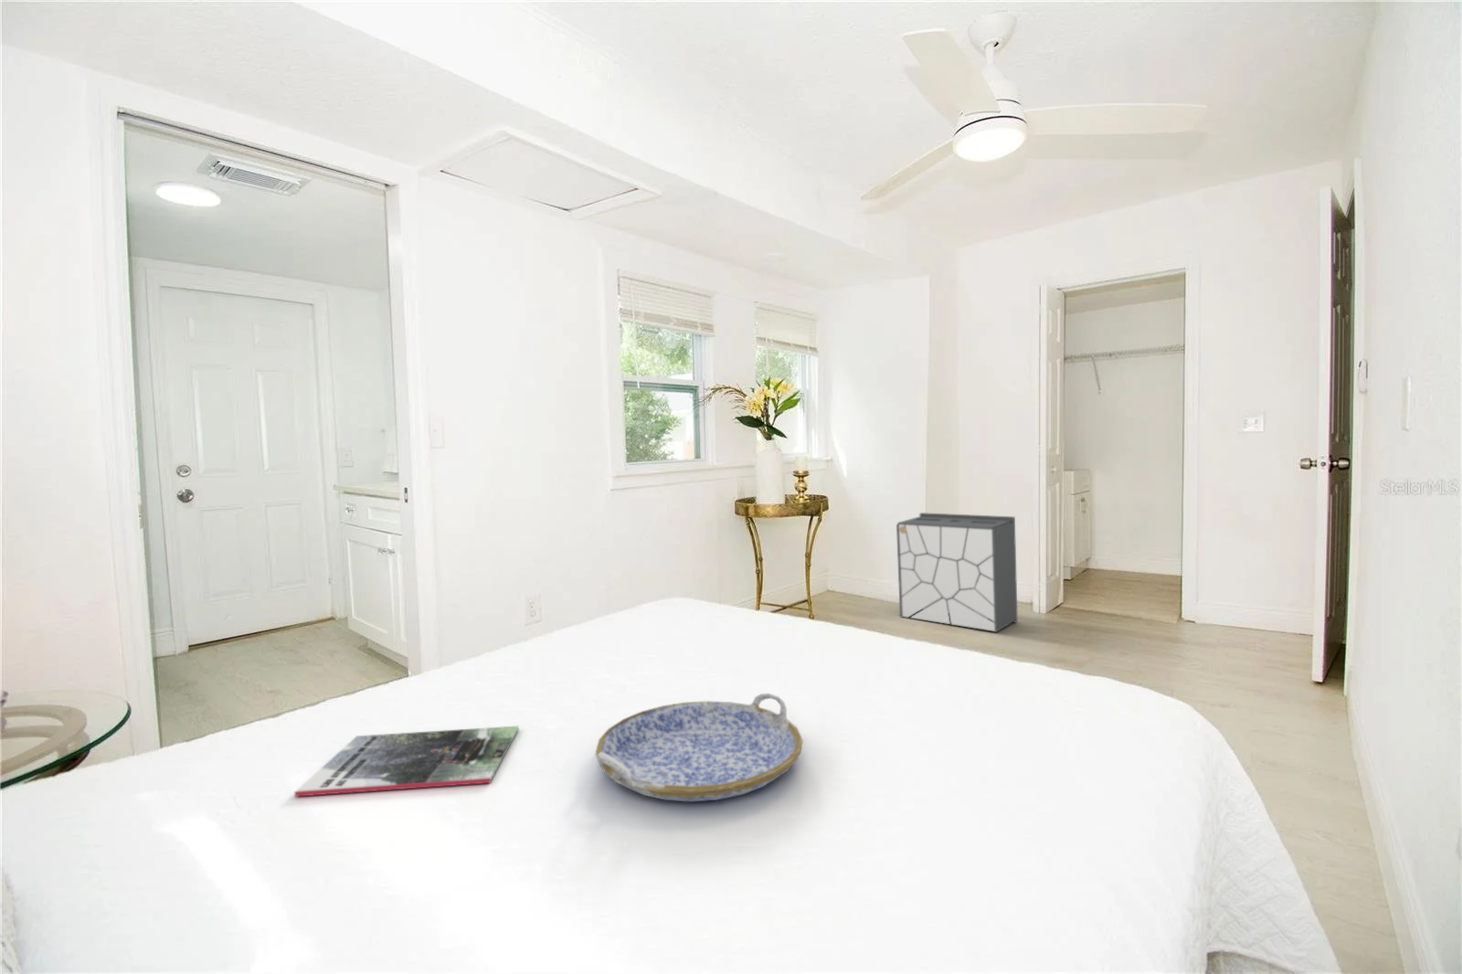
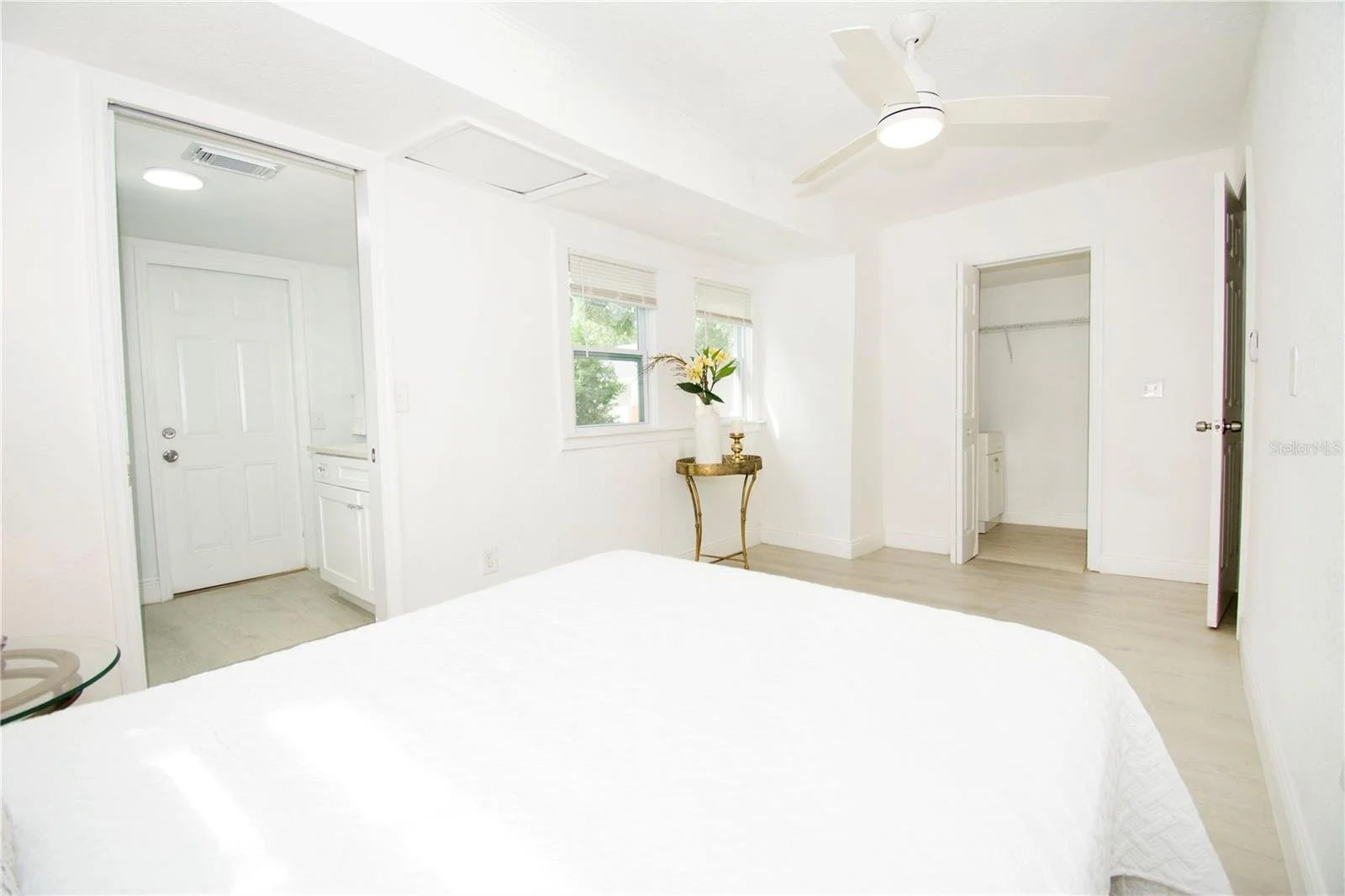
- air purifier [896,512,1019,633]
- serving tray [595,692,804,803]
- magazine [293,725,520,798]
